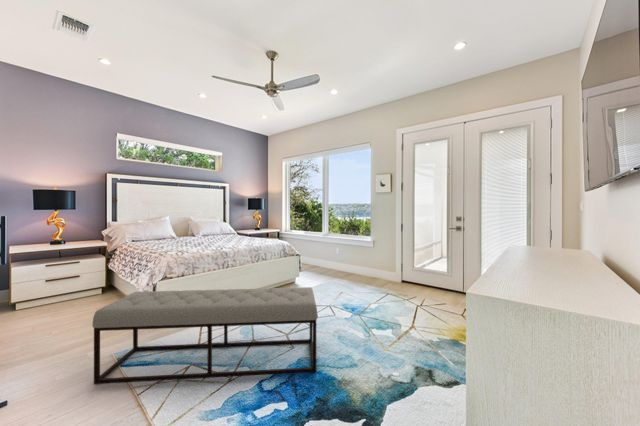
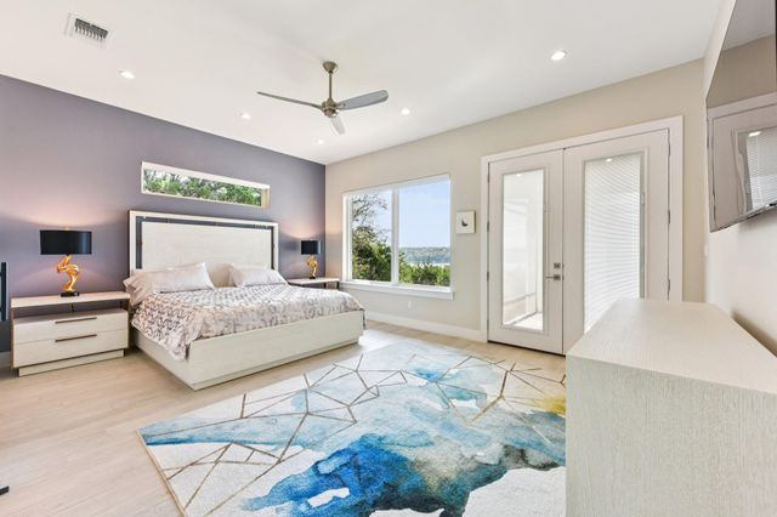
- bench [91,286,319,386]
